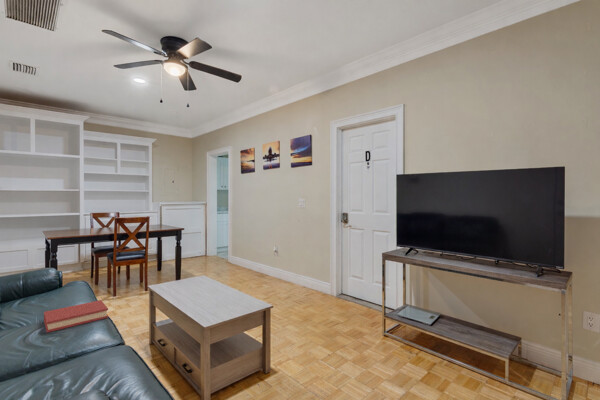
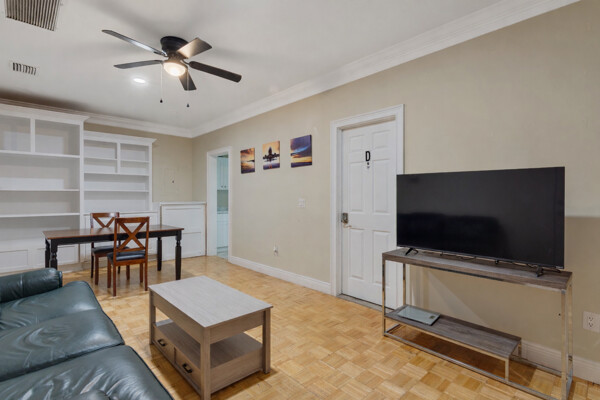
- hardback book [43,299,109,333]
